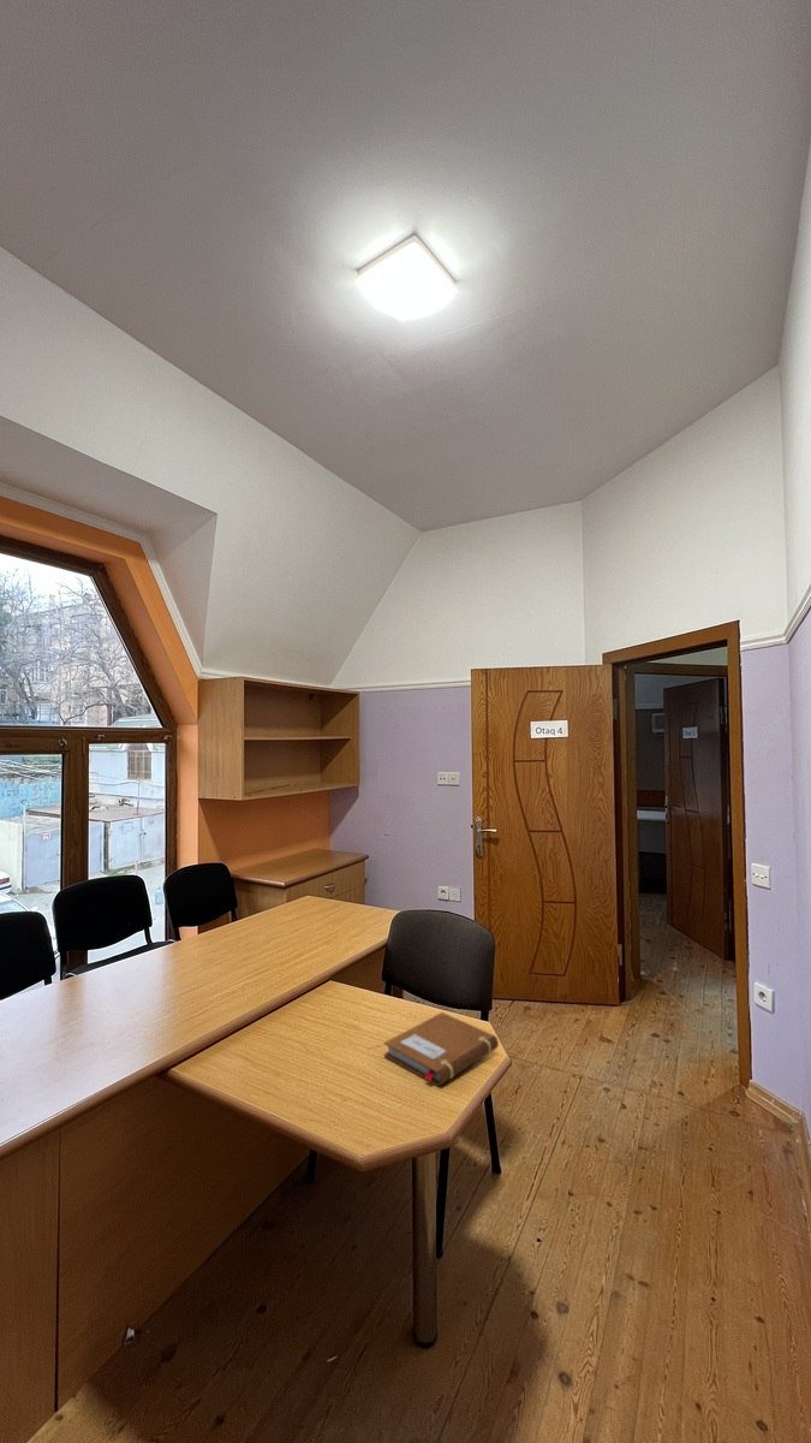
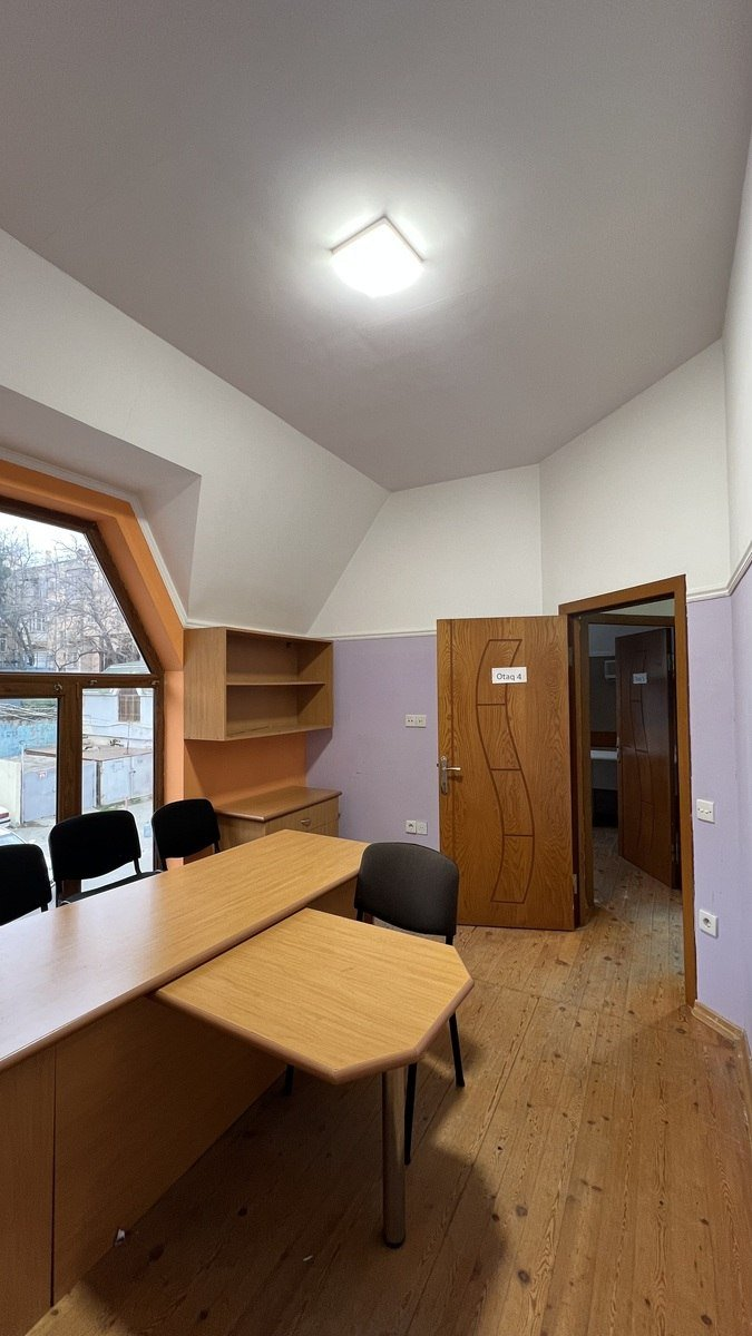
- notebook [383,1011,500,1087]
